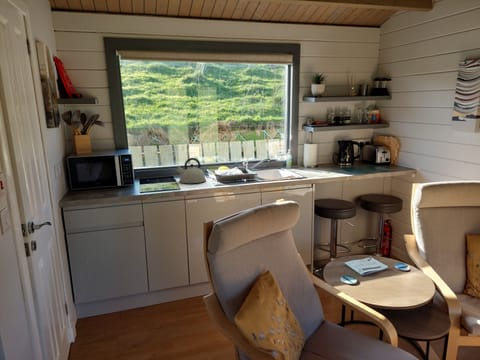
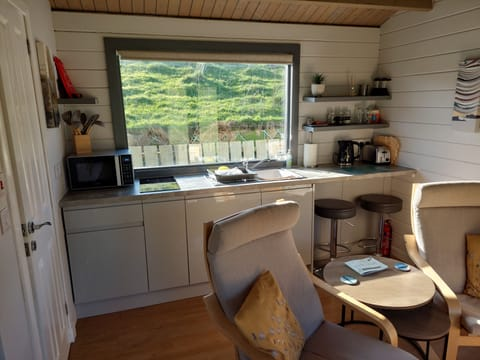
- kettle [175,157,207,184]
